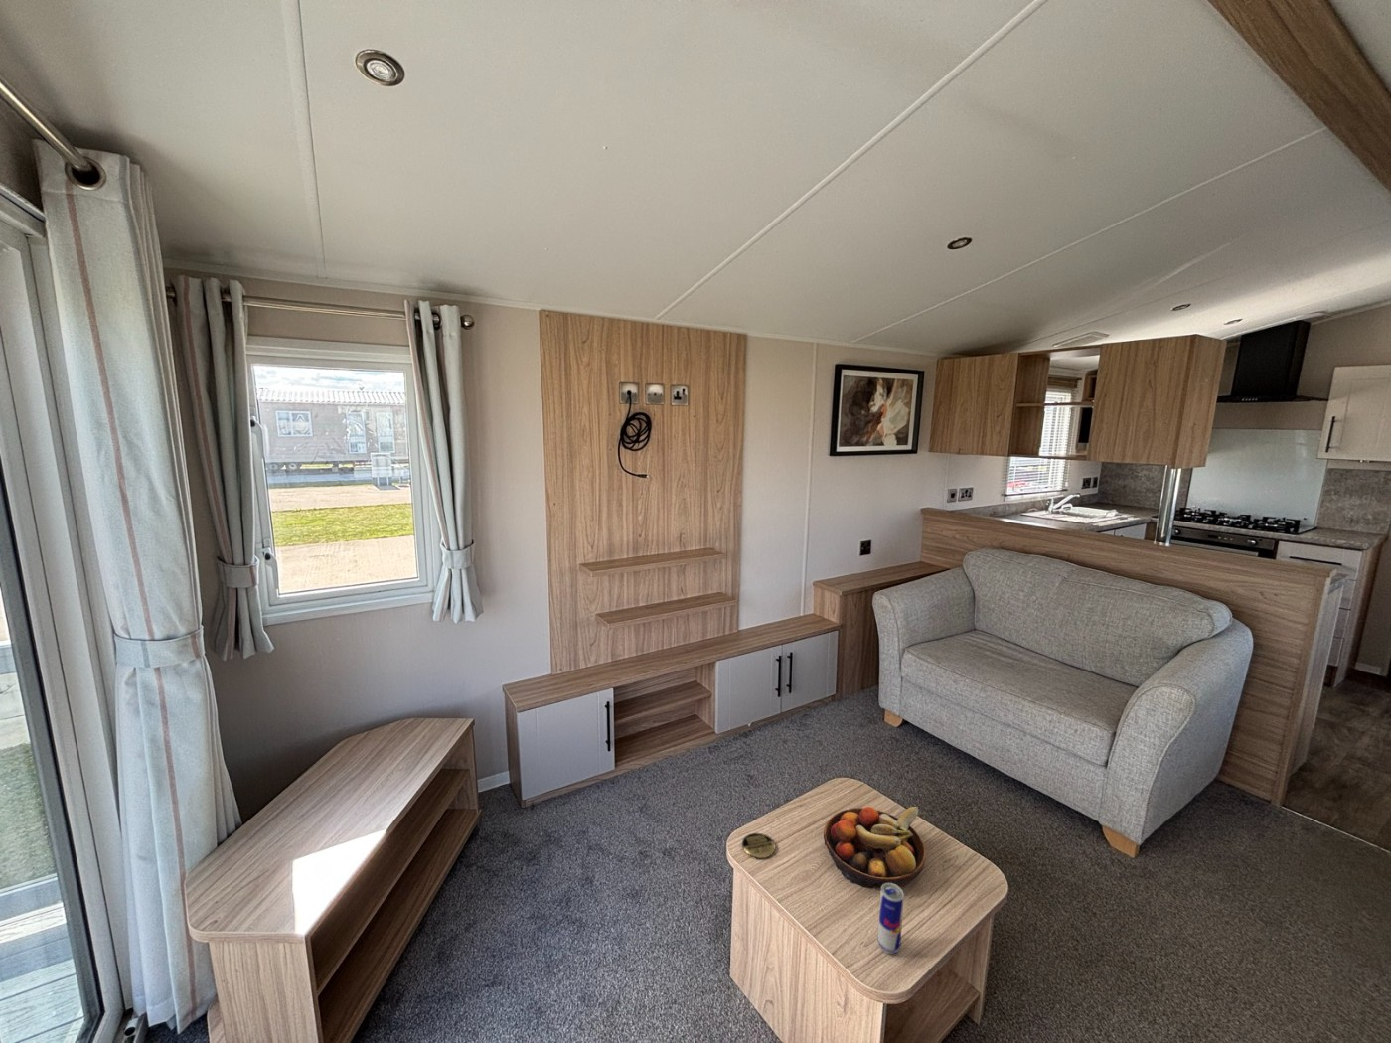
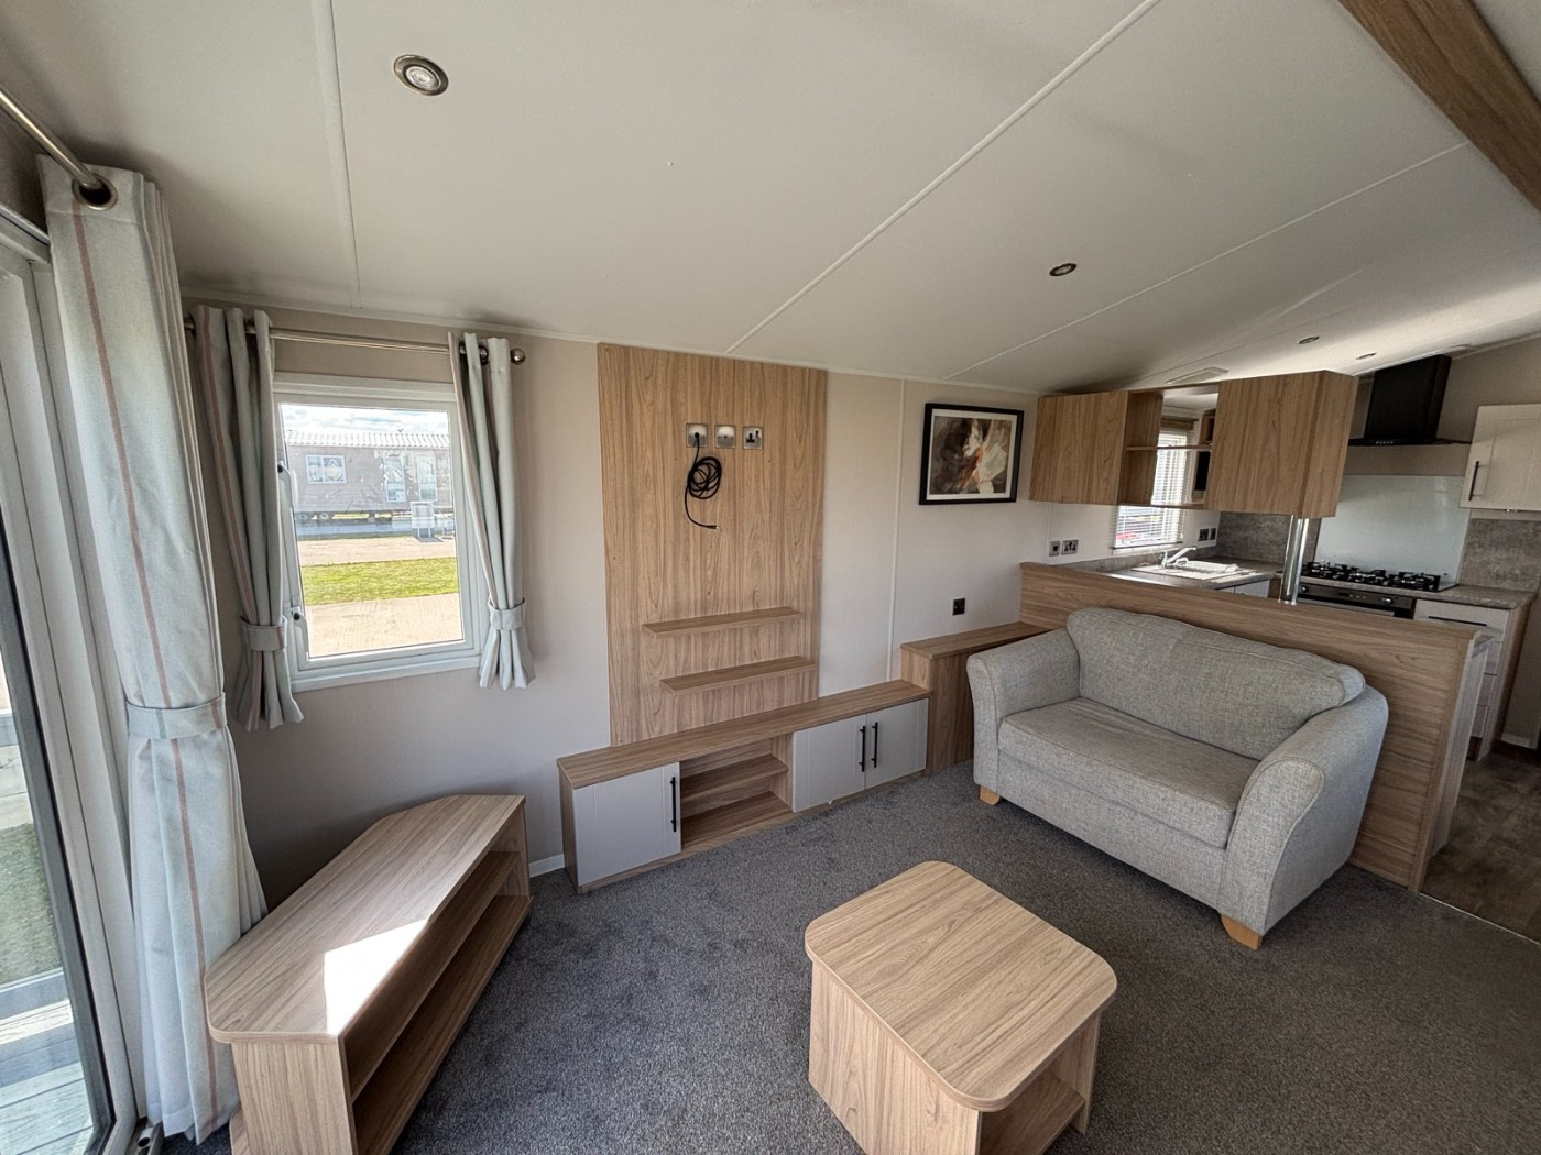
- fruit bowl [823,805,927,889]
- coaster [742,833,775,859]
- beverage can [877,883,905,954]
